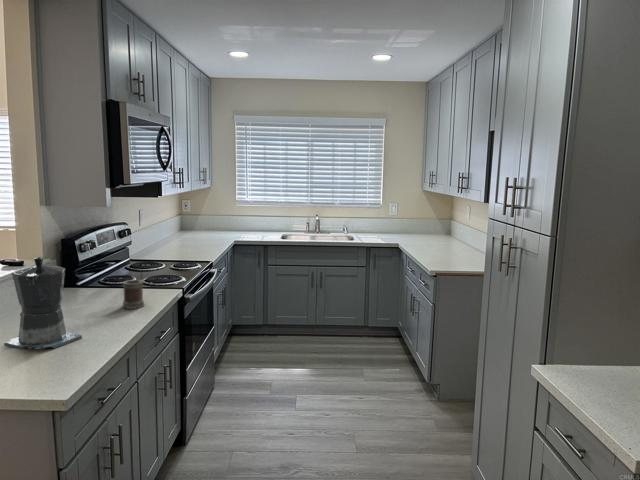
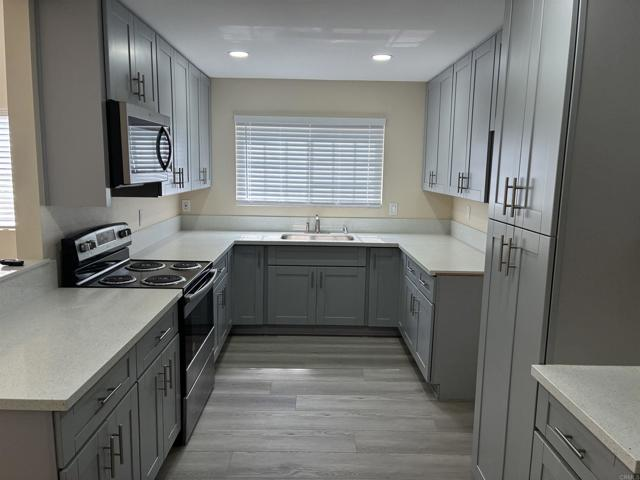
- coffee maker [3,256,83,351]
- mug [122,279,146,310]
